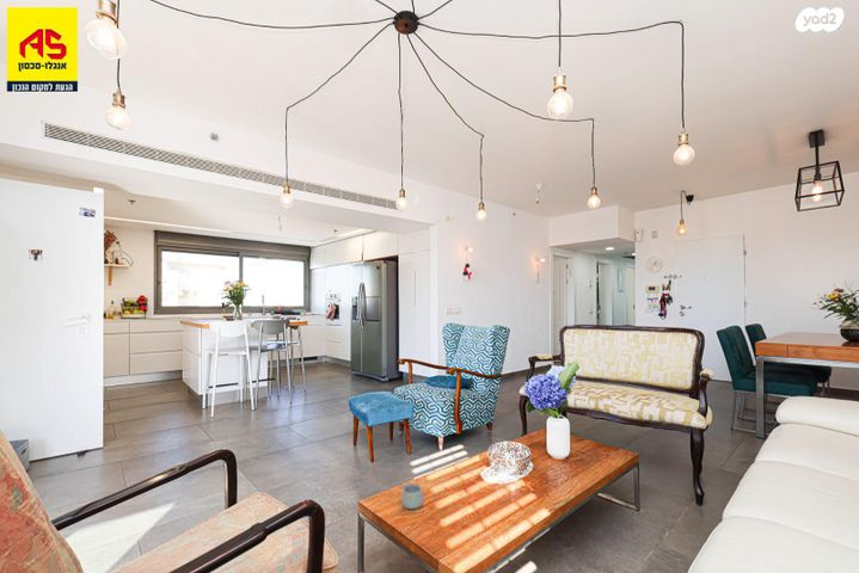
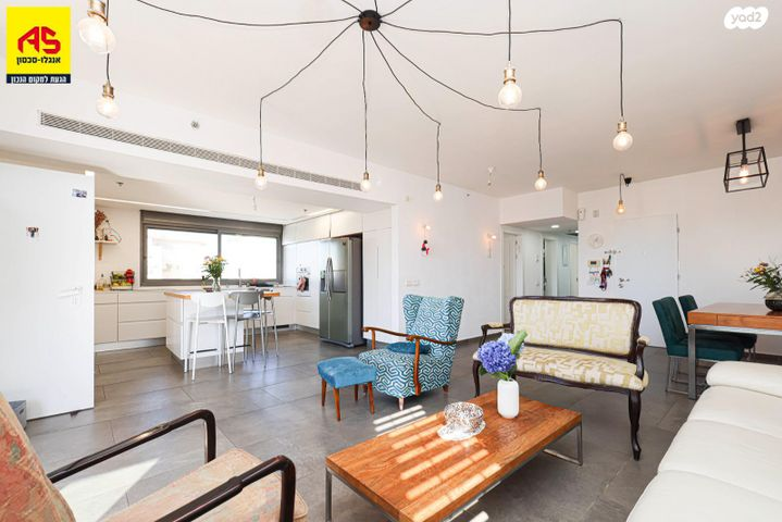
- mug [400,482,424,510]
